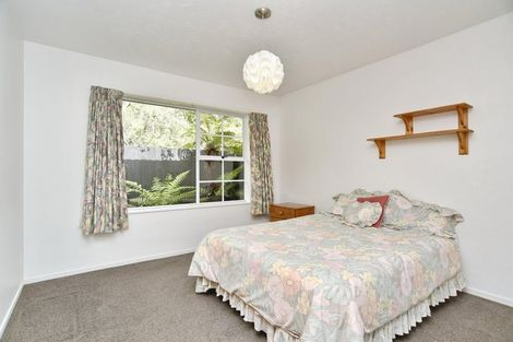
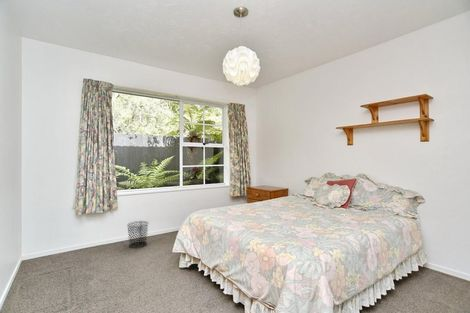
+ waste bin [126,220,149,249]
